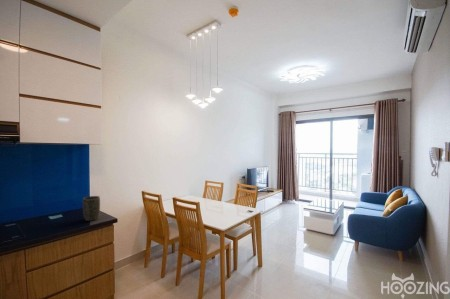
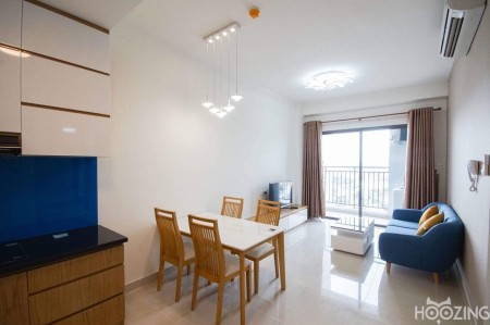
- plant pot [82,195,101,222]
